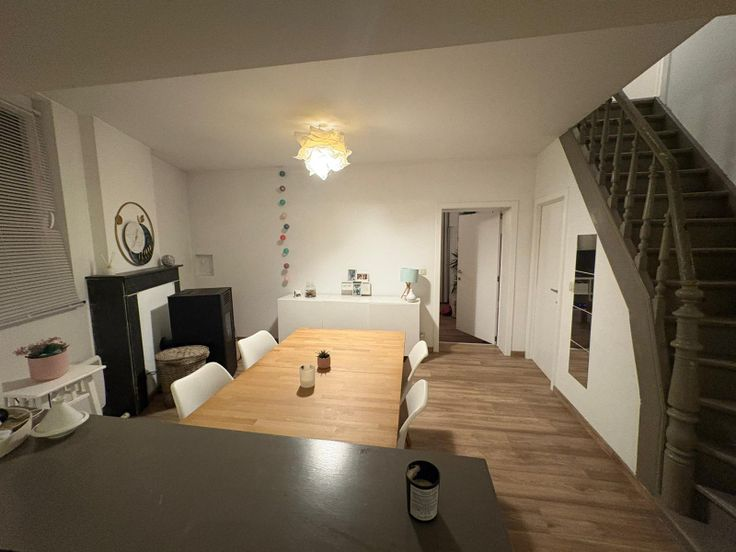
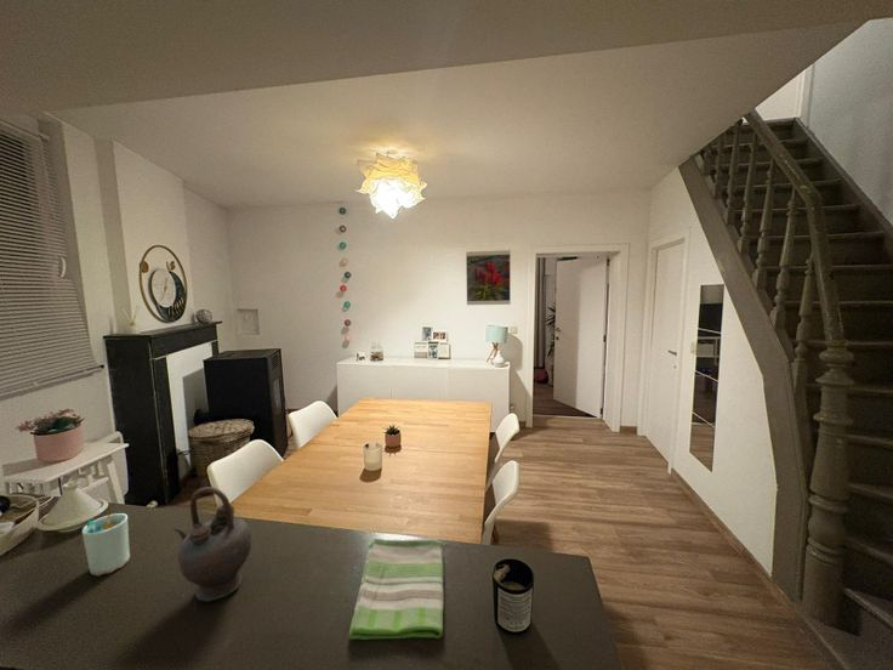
+ dish towel [347,536,445,641]
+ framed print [465,249,512,306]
+ cup [81,512,131,577]
+ teapot [172,486,252,603]
